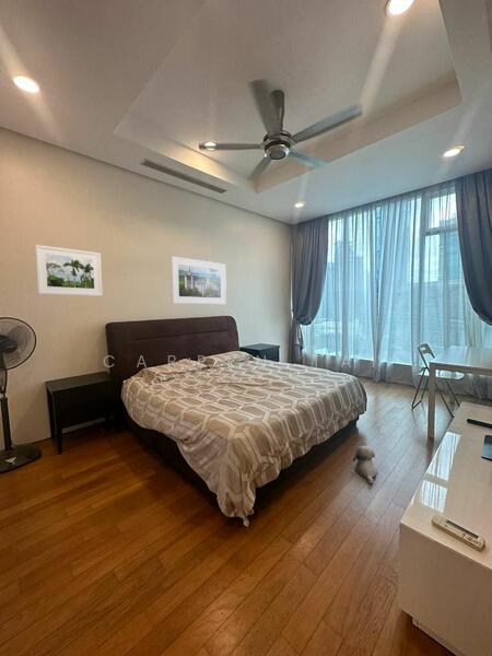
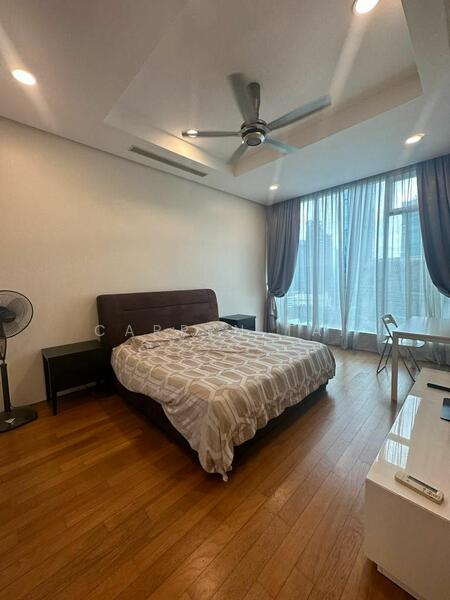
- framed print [171,255,227,305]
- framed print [34,244,104,297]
- plush toy [352,445,379,484]
